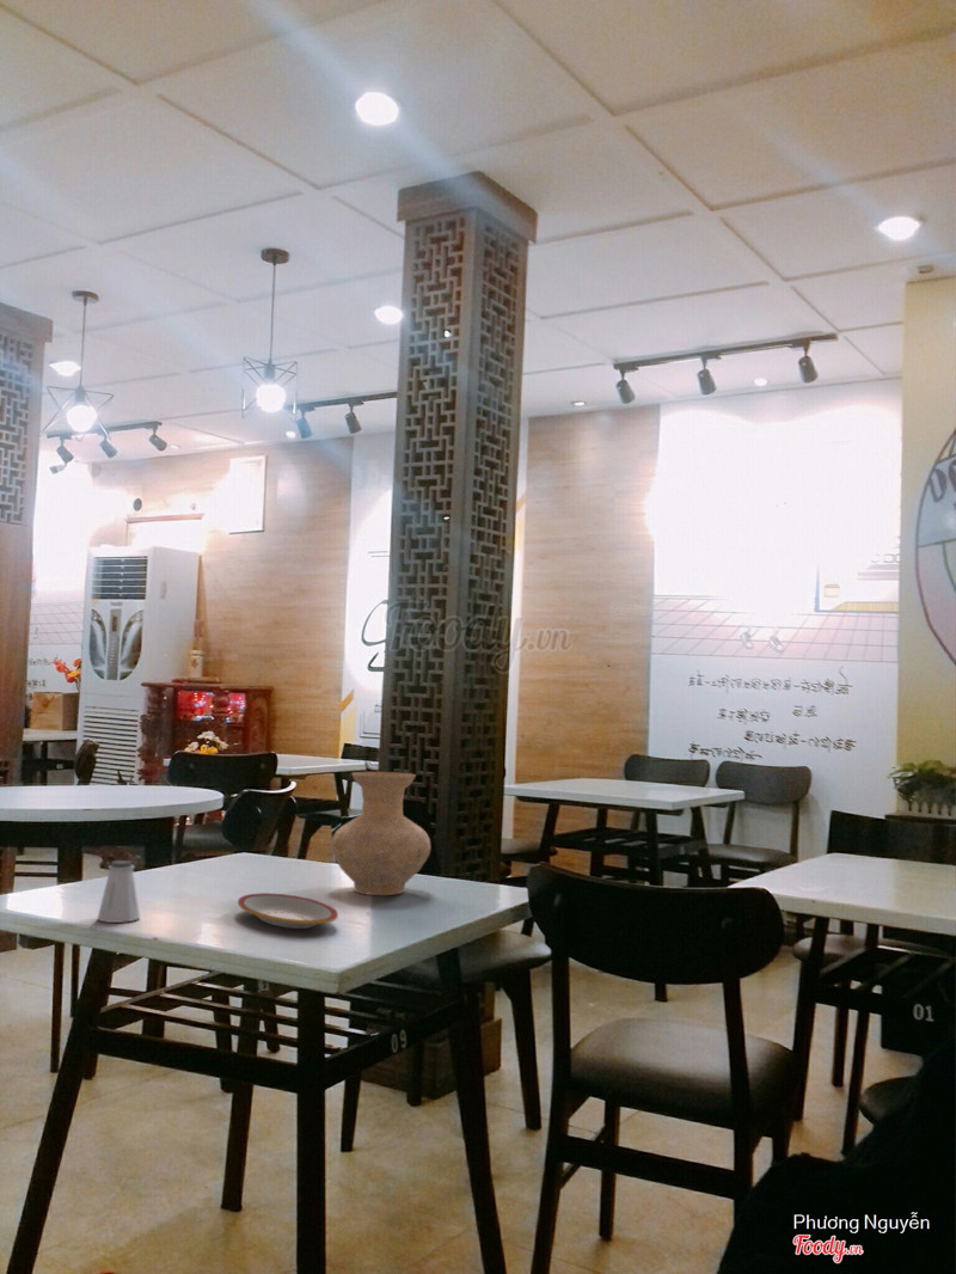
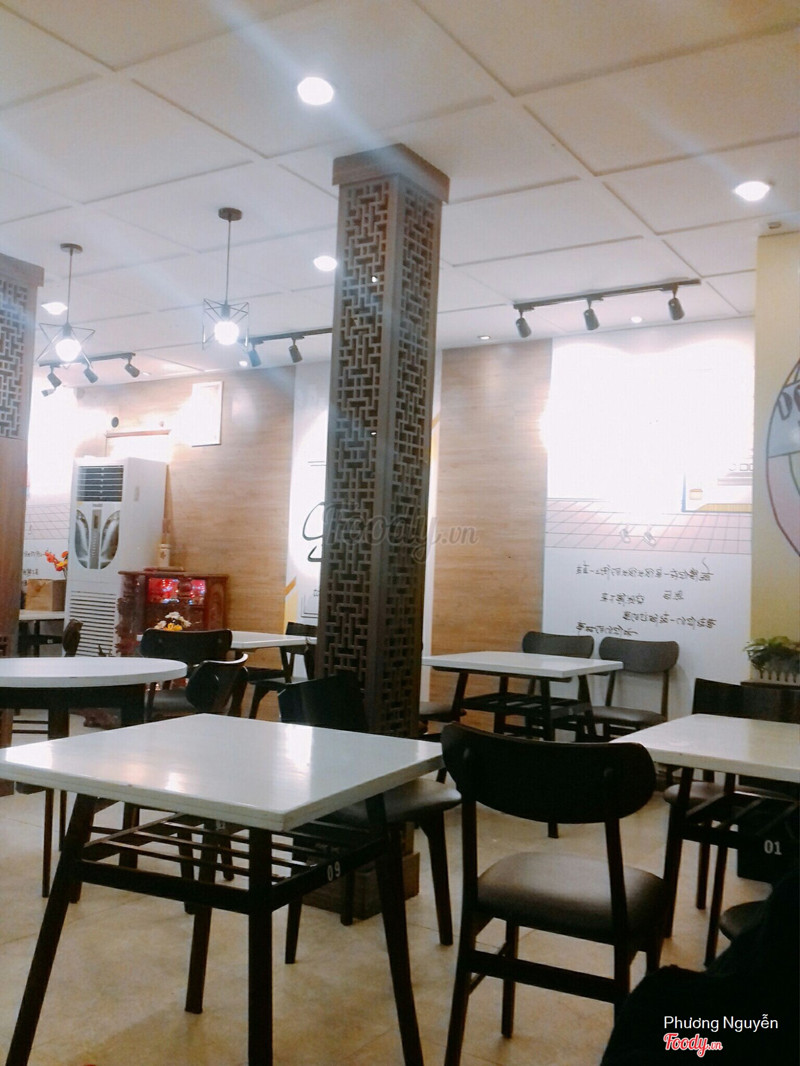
- saltshaker [97,859,141,924]
- plate [237,892,339,930]
- vase [330,771,433,896]
